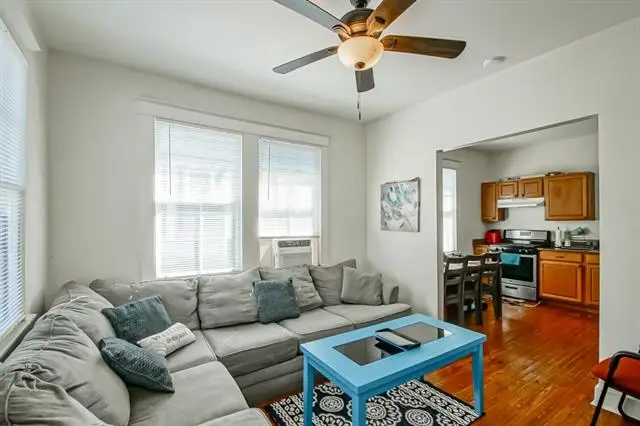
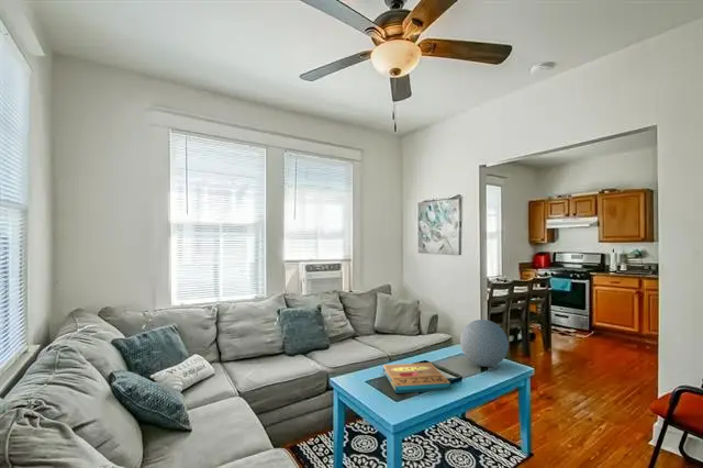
+ decorative orb [459,319,510,368]
+ pizza box [382,361,451,394]
